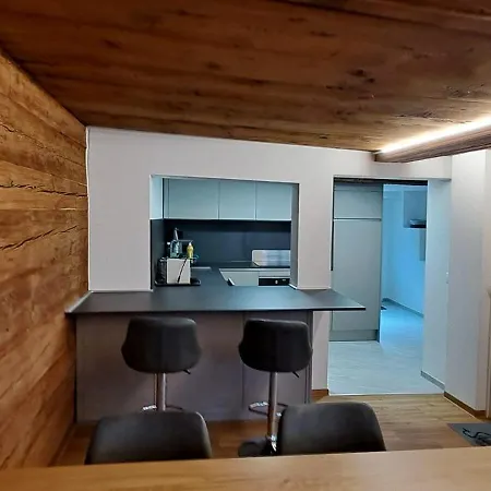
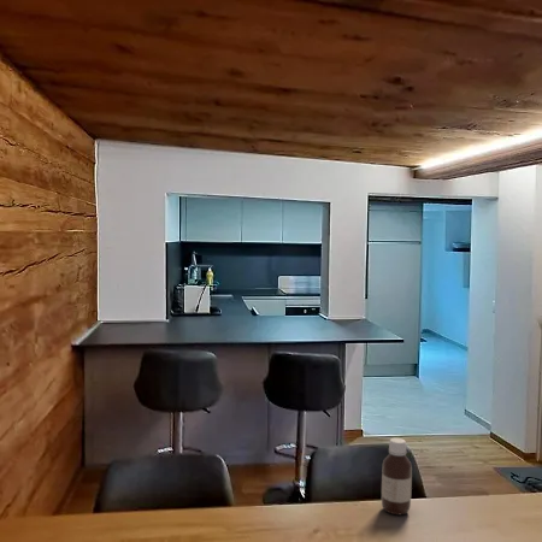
+ bottle [381,437,413,516]
